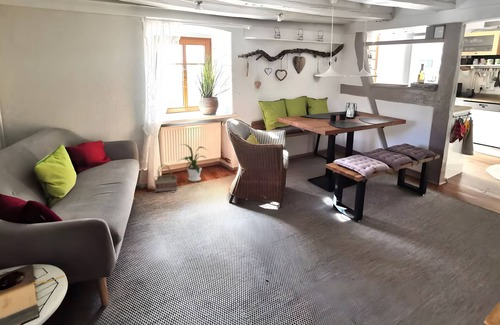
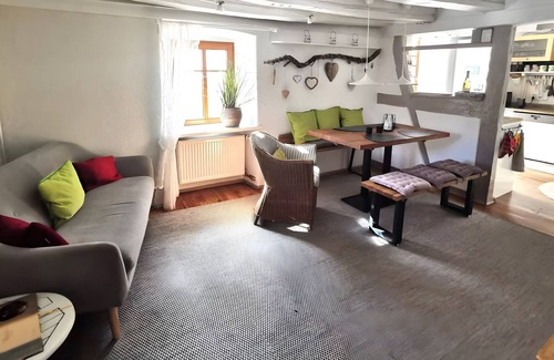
- house plant [178,143,207,182]
- basket [153,164,178,193]
